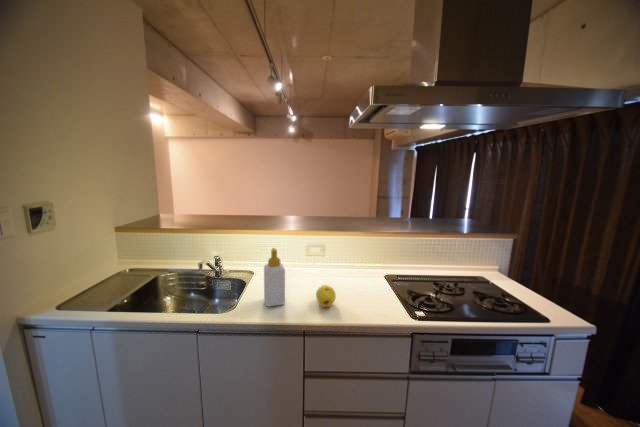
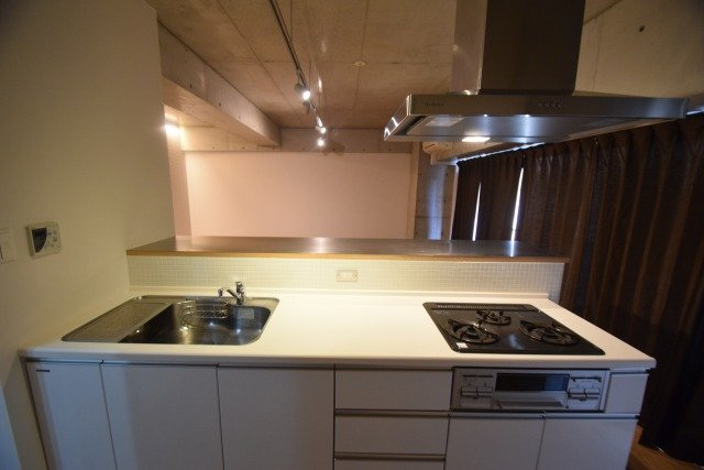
- fruit [315,284,337,308]
- soap bottle [263,247,286,308]
